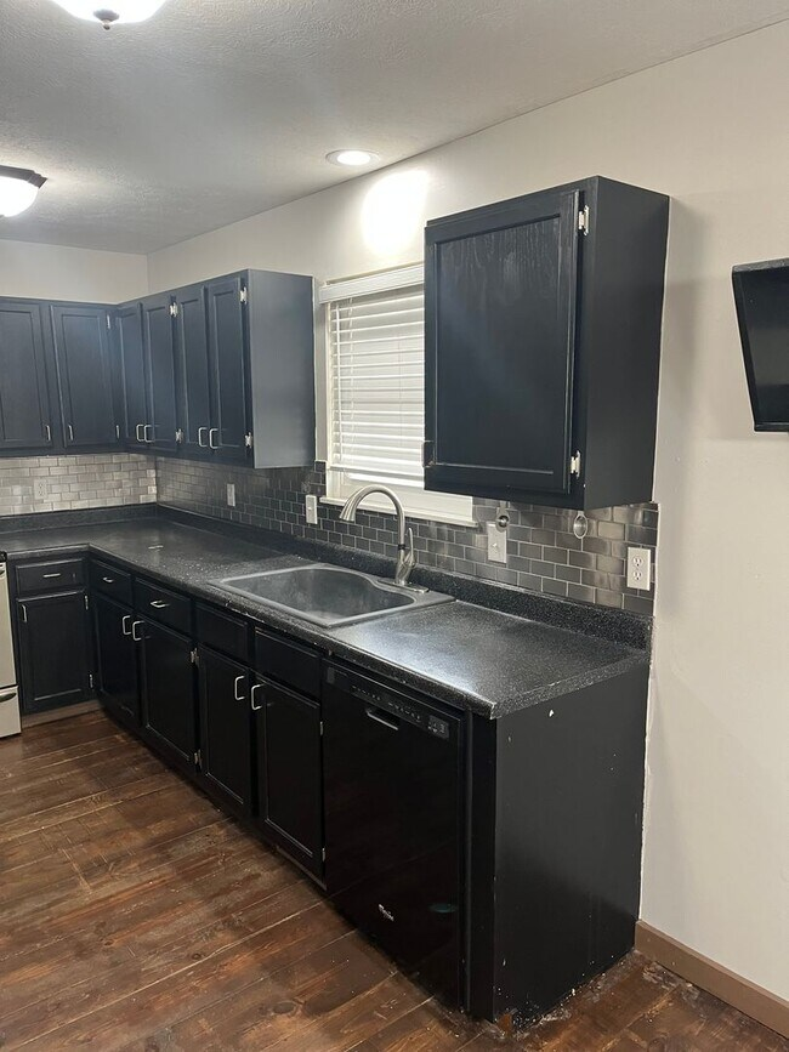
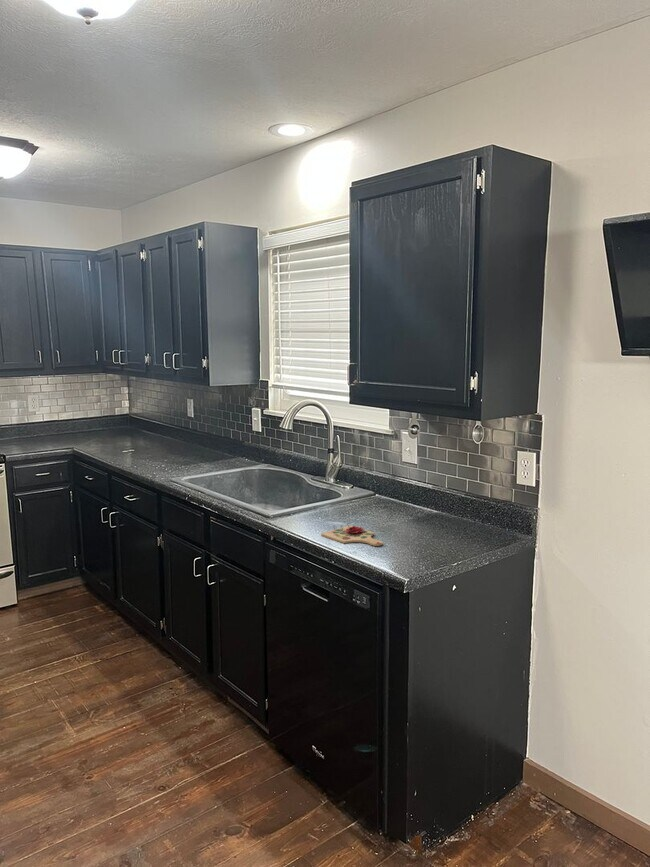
+ cutting board [320,522,384,547]
